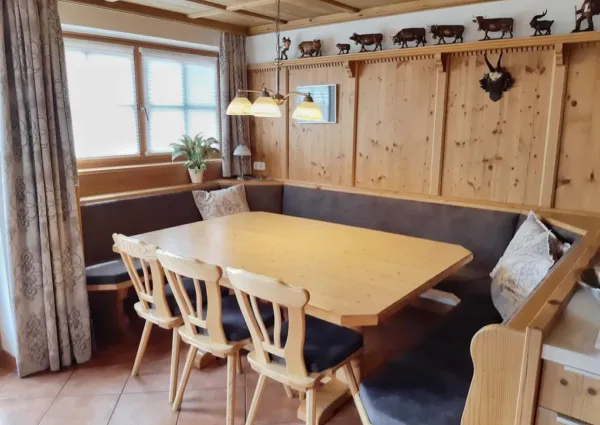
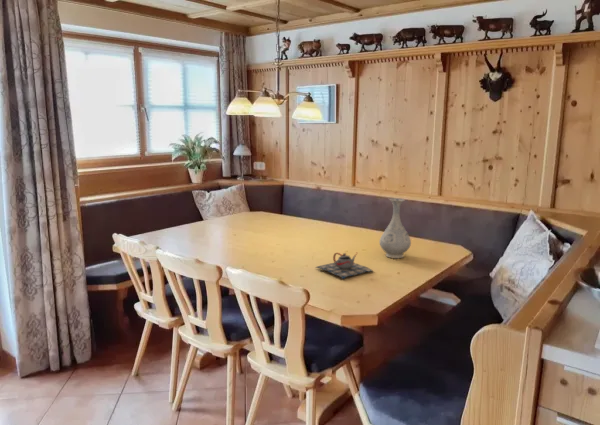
+ vase [379,198,412,259]
+ teapot [314,252,375,280]
